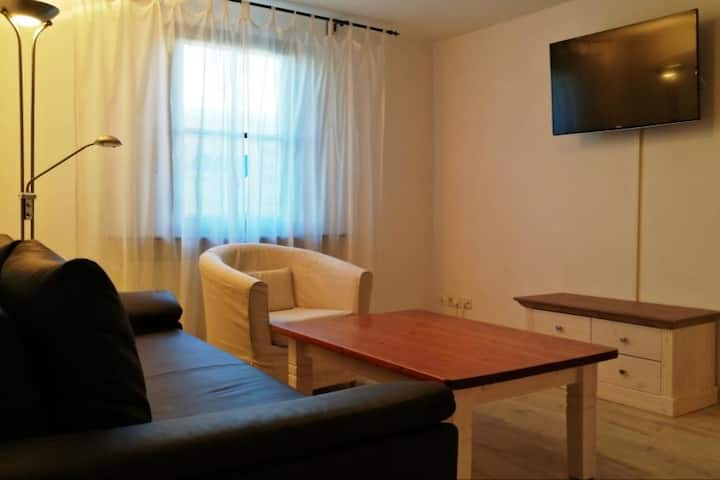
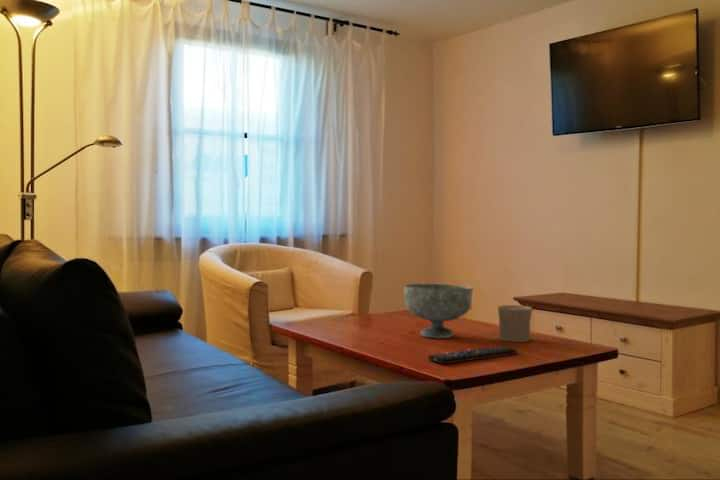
+ cup [497,304,533,343]
+ decorative bowl [403,282,474,339]
+ remote control [427,345,518,365]
